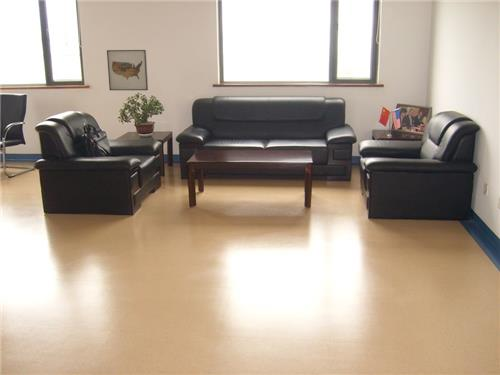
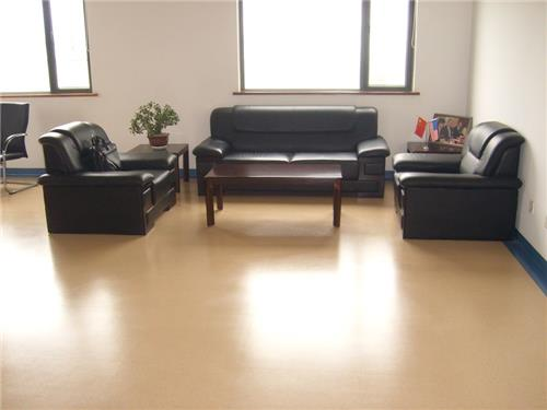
- wall art [106,49,149,91]
